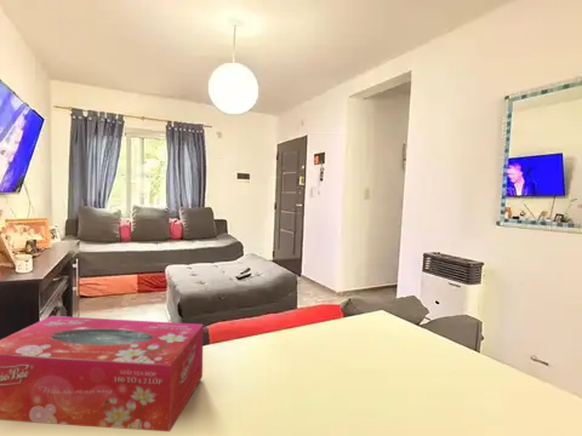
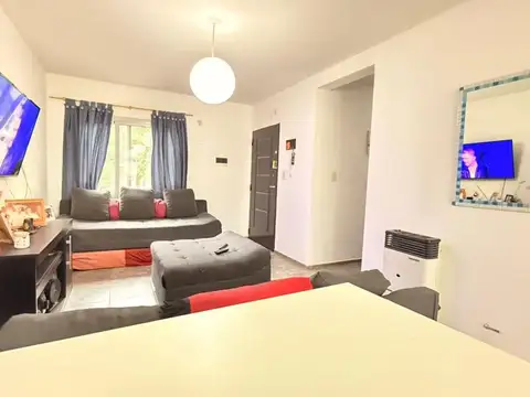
- tissue box [0,315,205,432]
